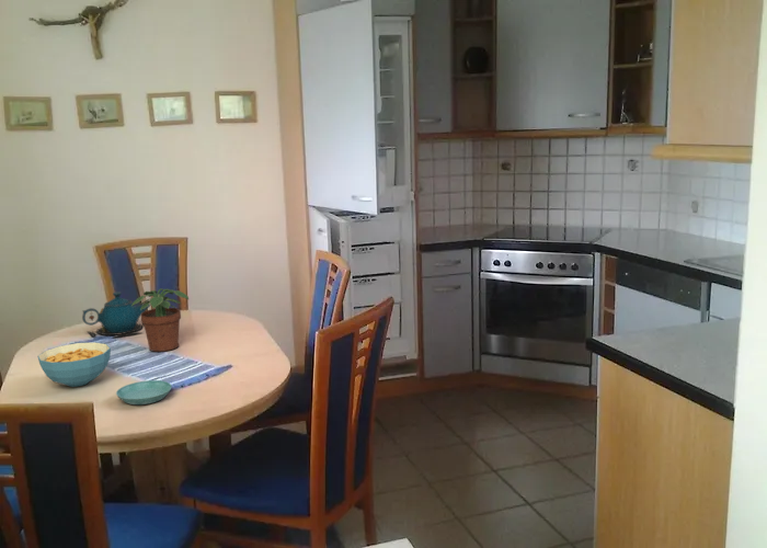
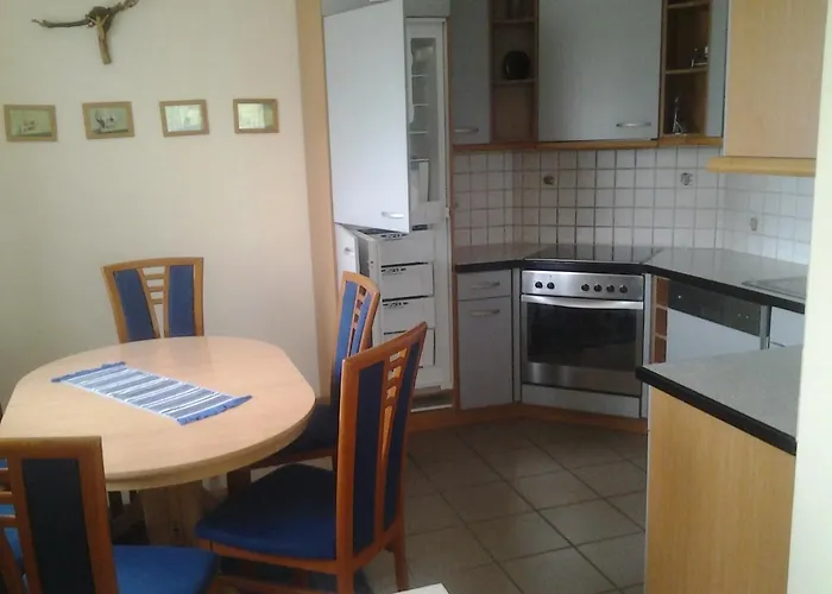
- cereal bowl [36,341,112,388]
- teapot [81,290,151,340]
- saucer [115,379,173,406]
- potted plant [131,287,190,353]
